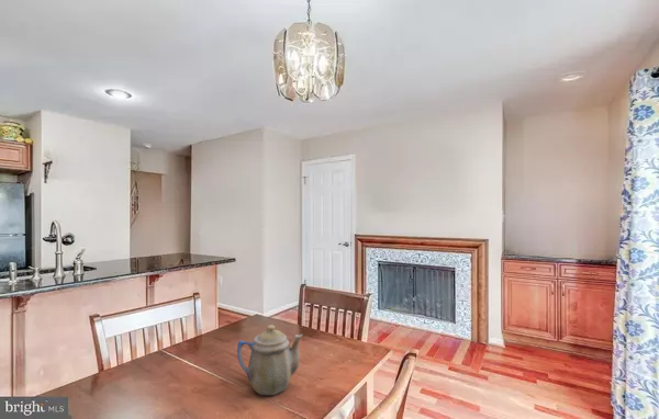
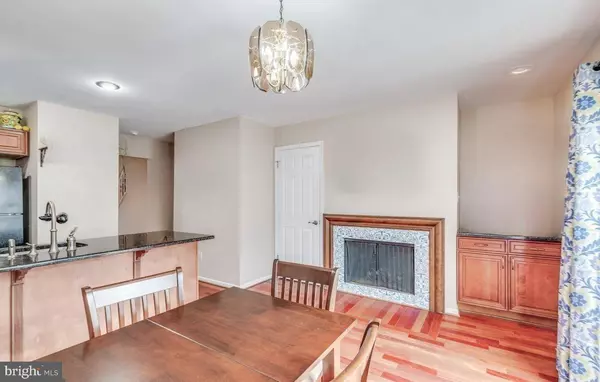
- teapot [236,324,303,396]
